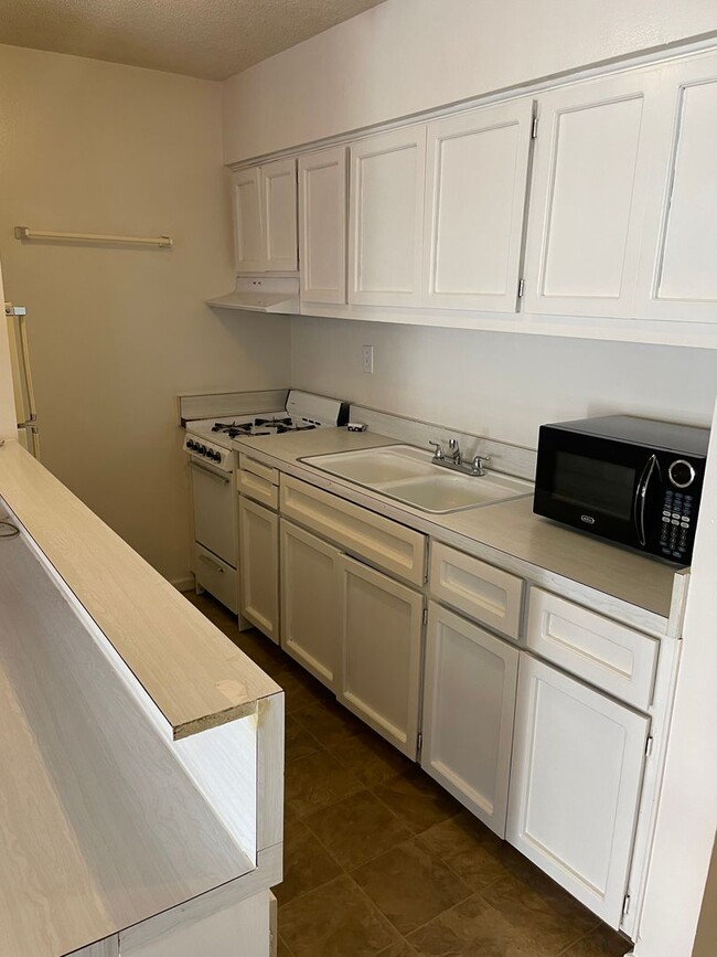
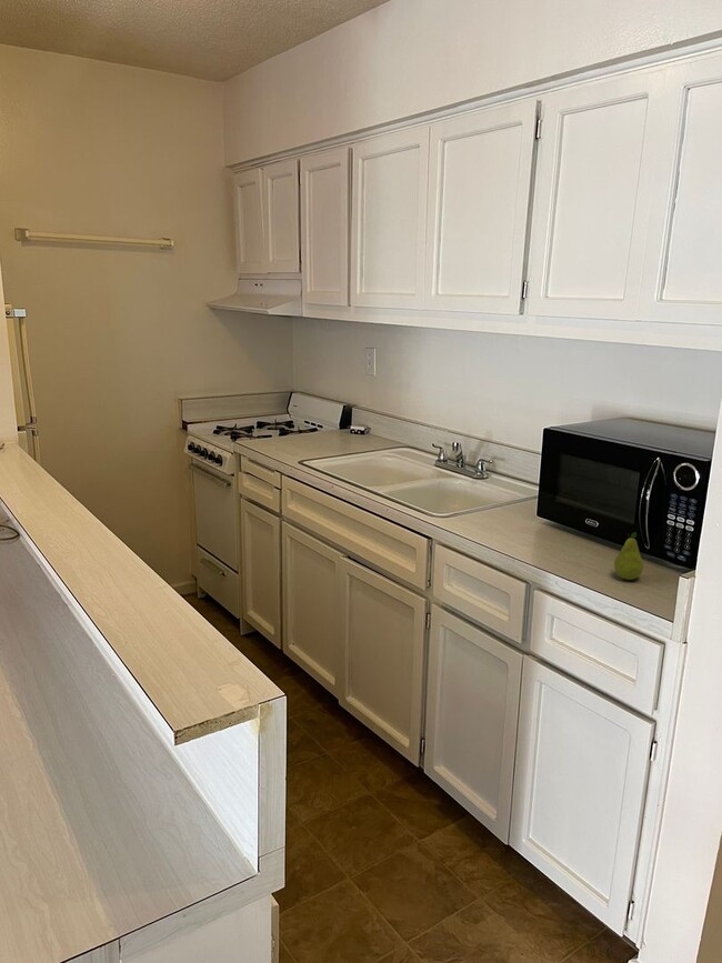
+ fruit [613,531,644,581]
